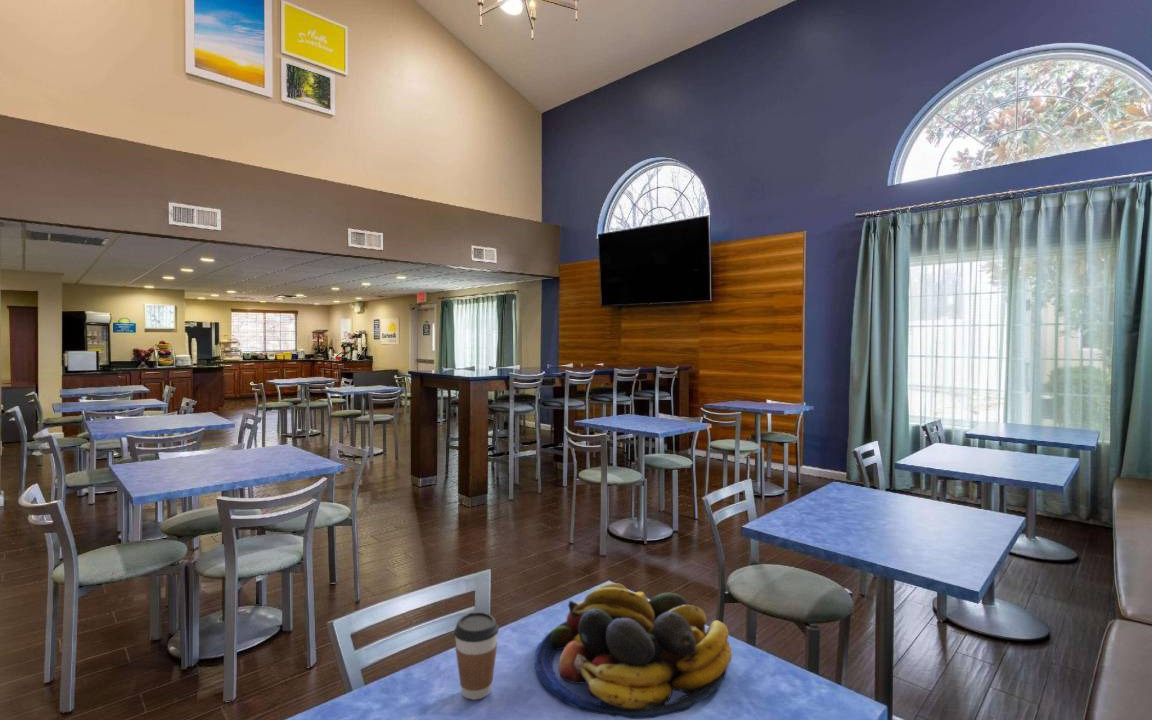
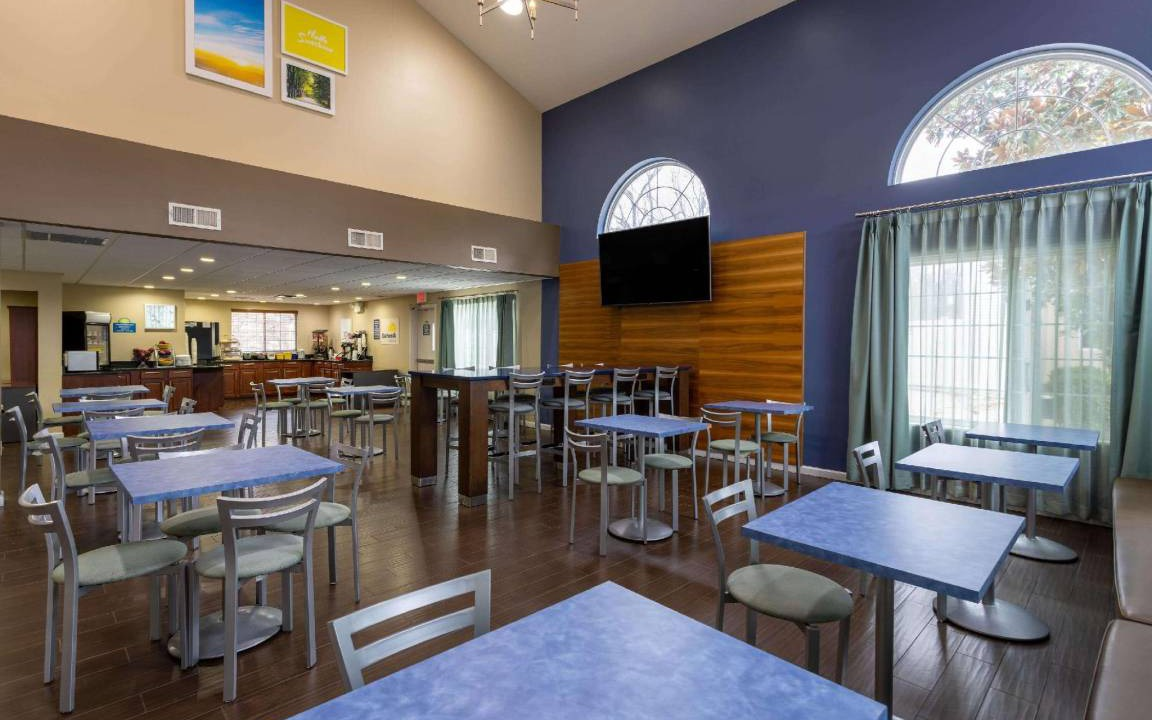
- fruit bowl [534,582,733,720]
- coffee cup [453,611,500,701]
